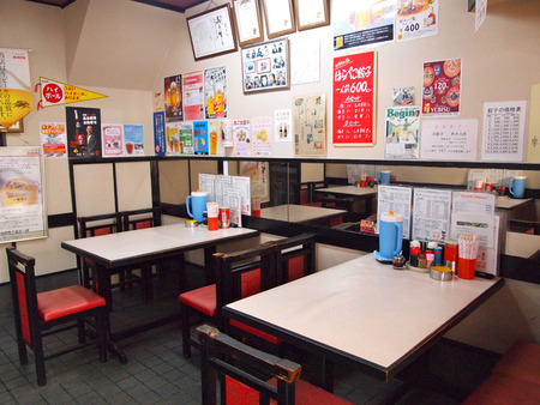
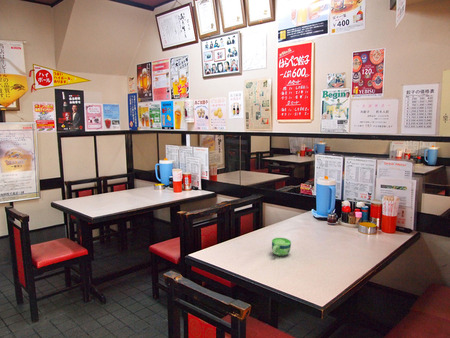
+ cup [271,237,292,257]
